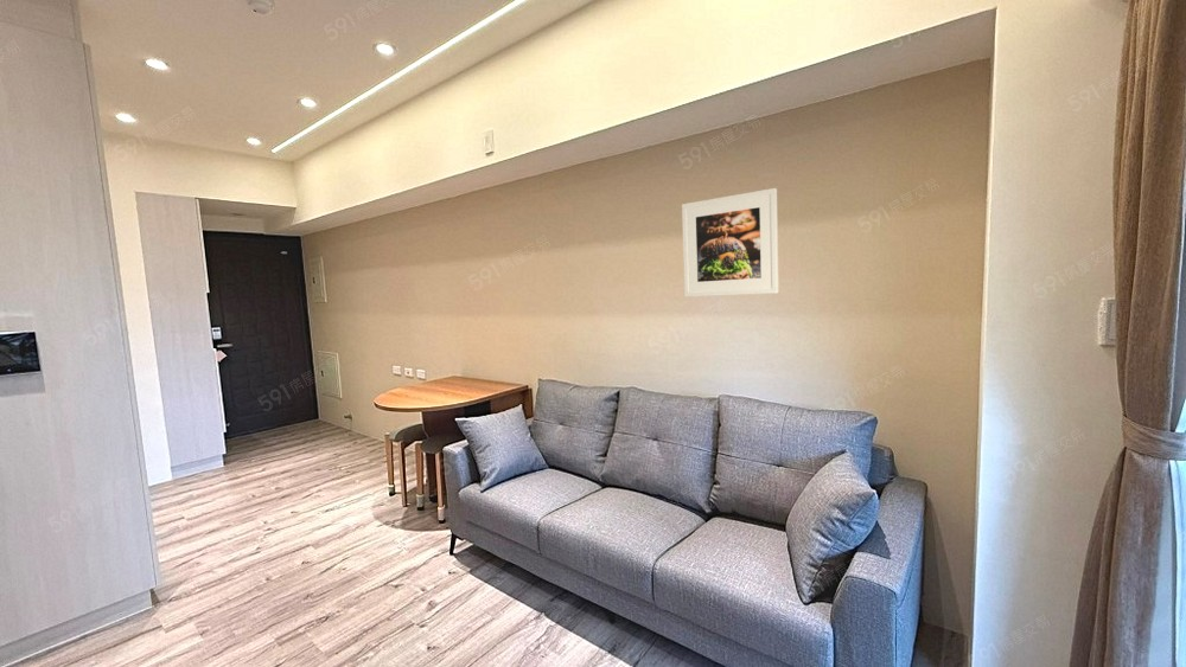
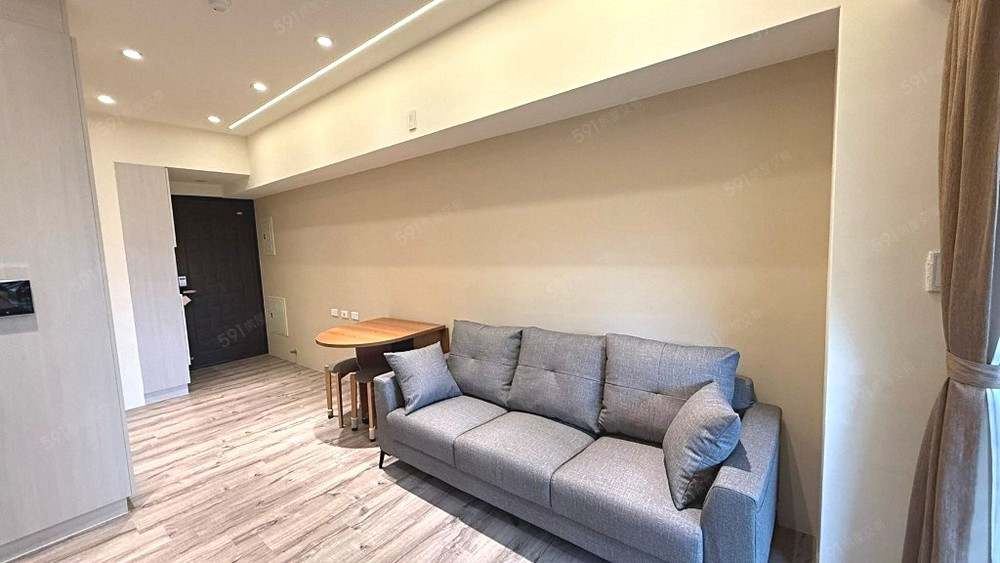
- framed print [681,187,779,299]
